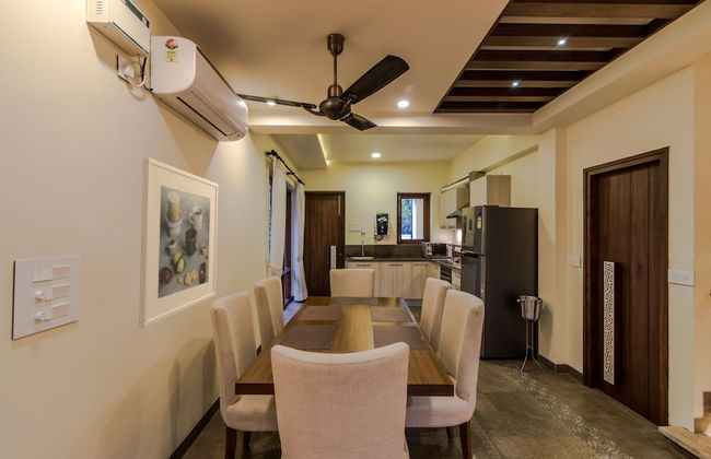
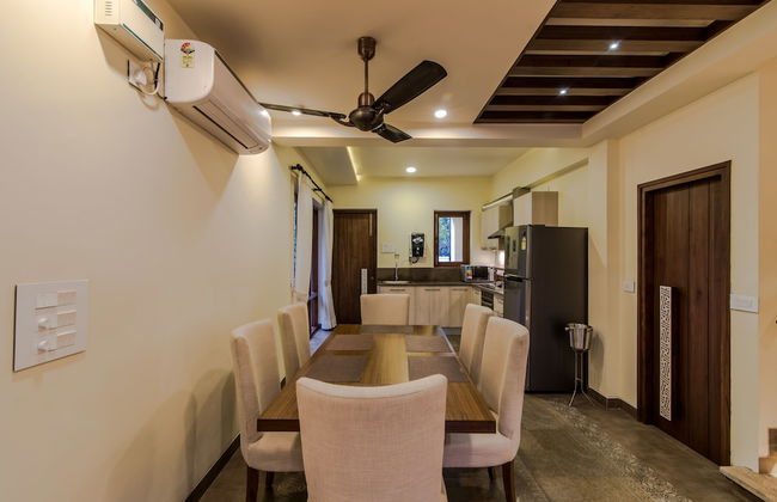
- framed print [138,156,219,329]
